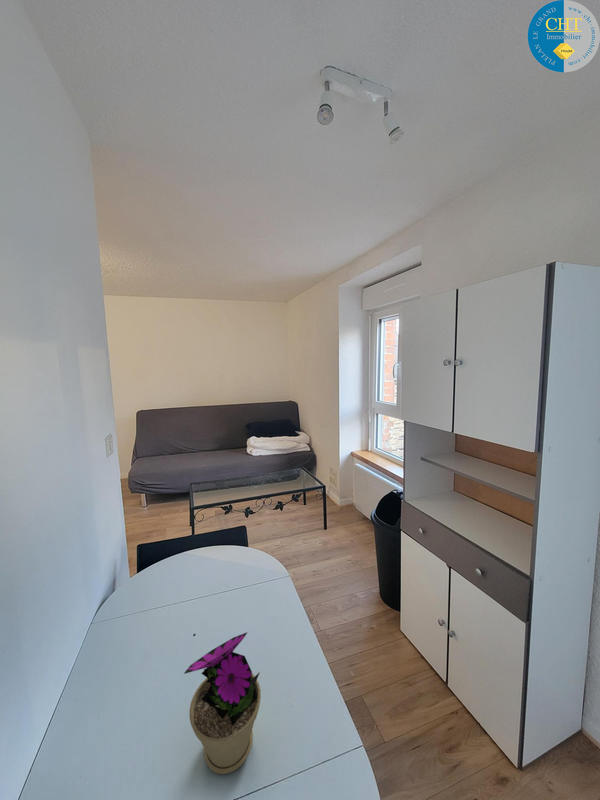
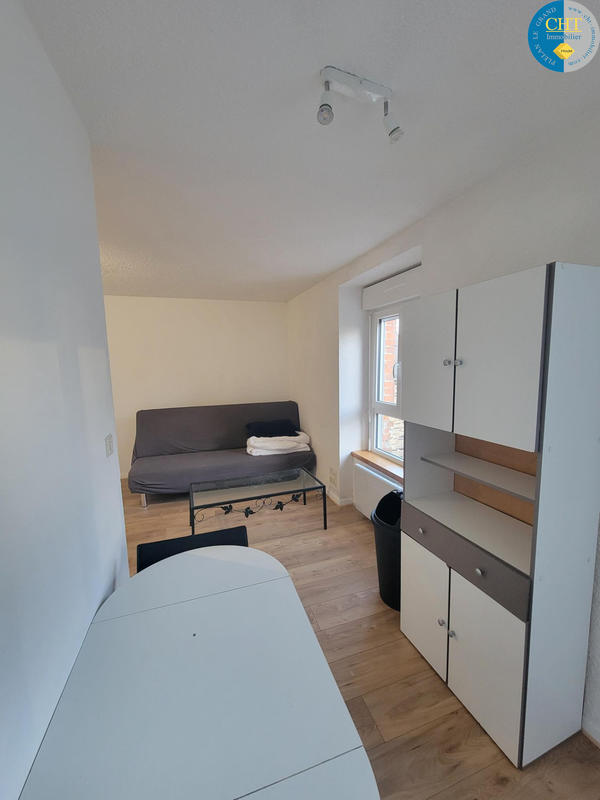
- flower pot [183,632,262,775]
